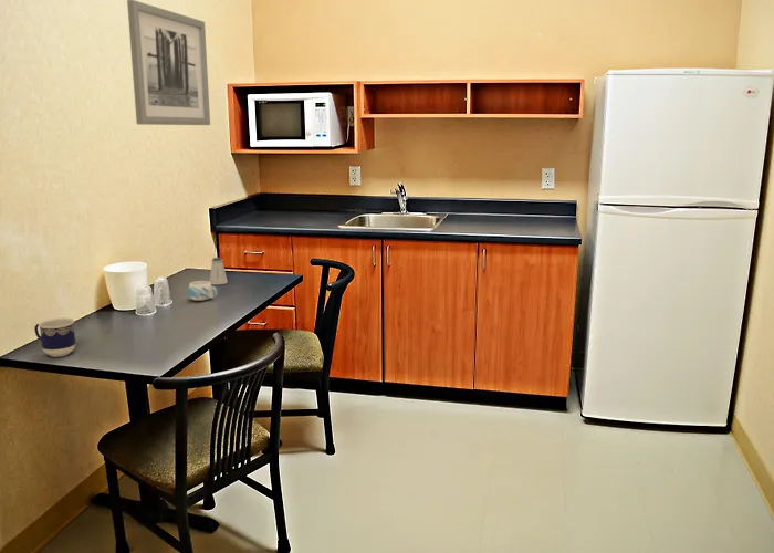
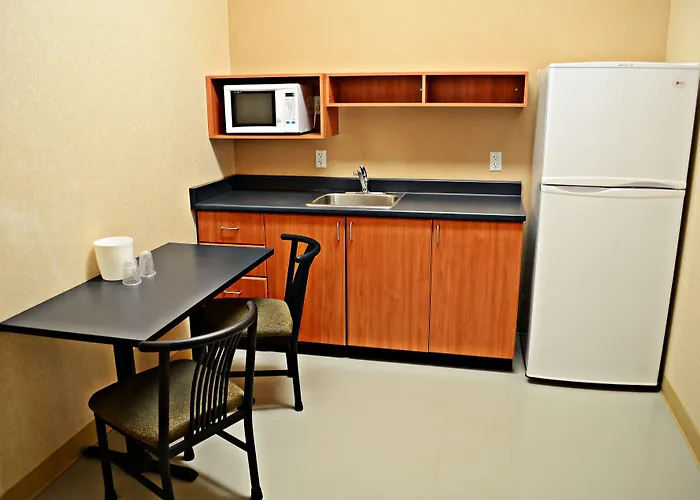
- wall art [126,0,211,126]
- cup [33,316,76,358]
- mug [187,280,219,302]
- saltshaker [208,257,229,285]
